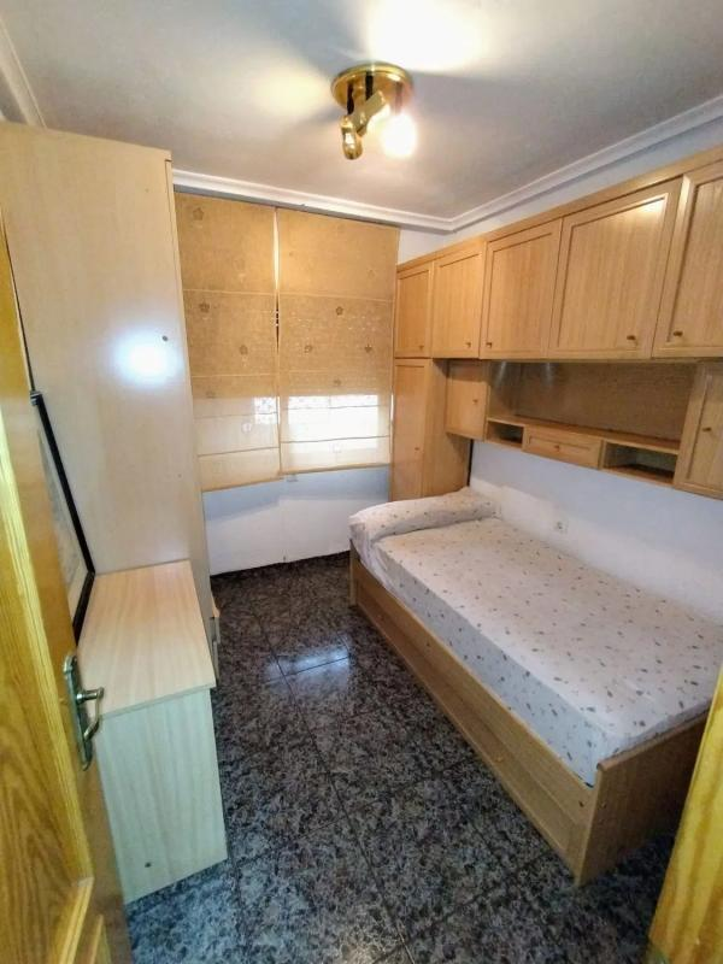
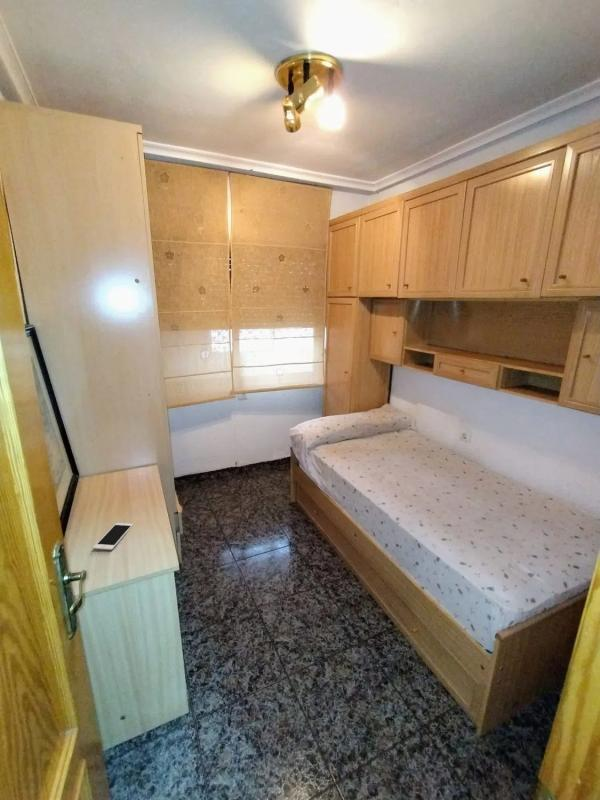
+ cell phone [92,522,134,551]
